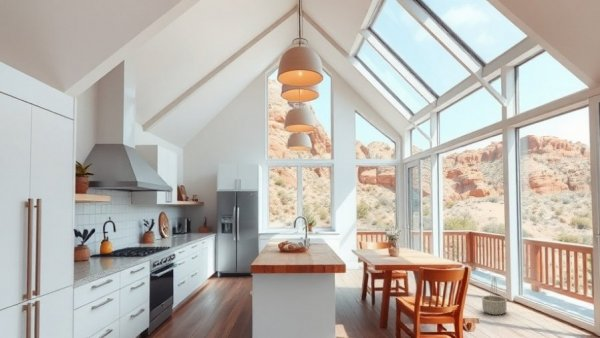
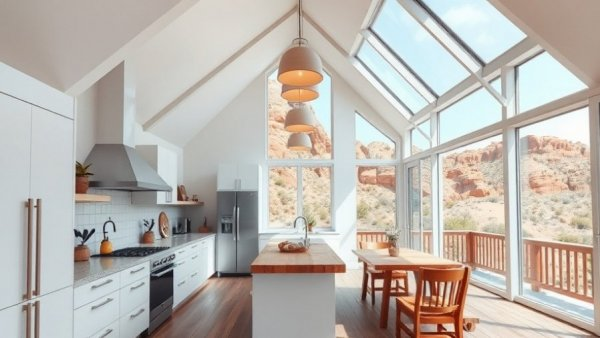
- basket [480,275,508,316]
